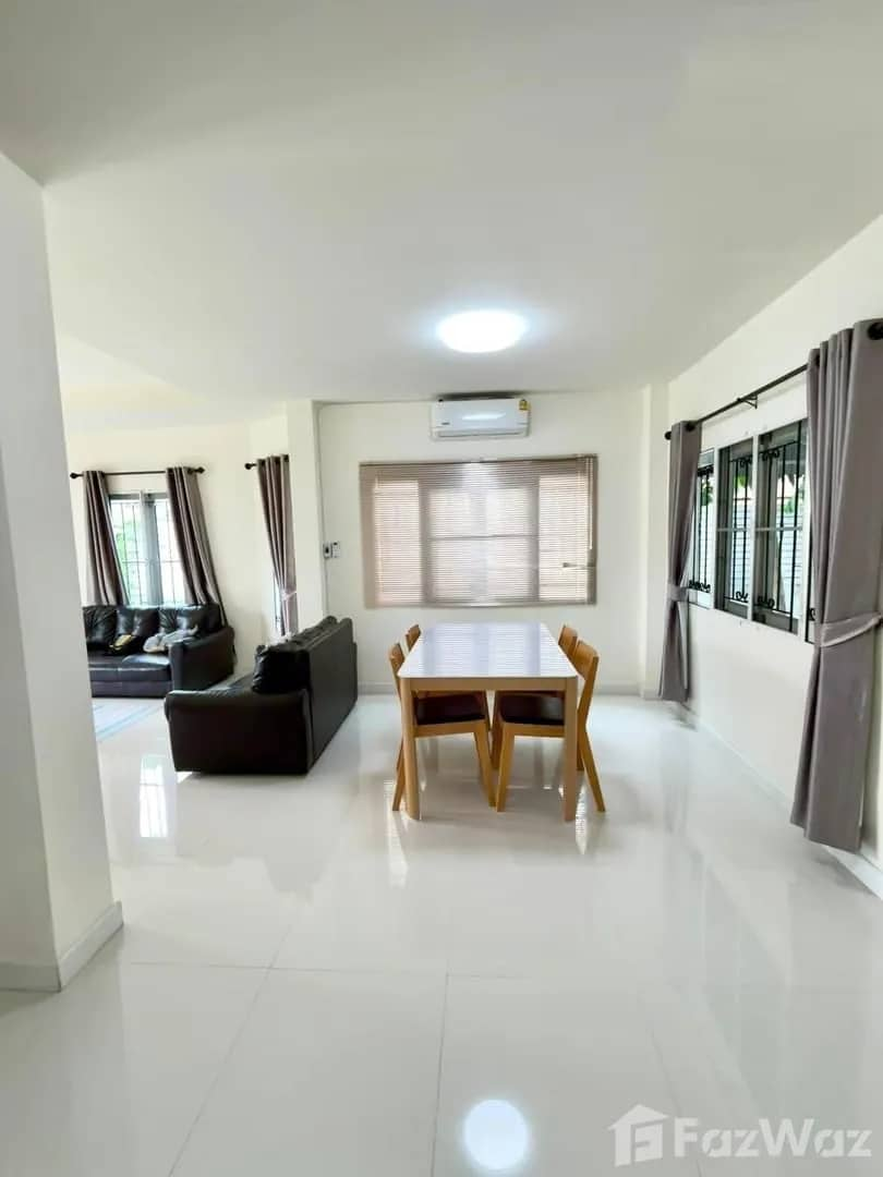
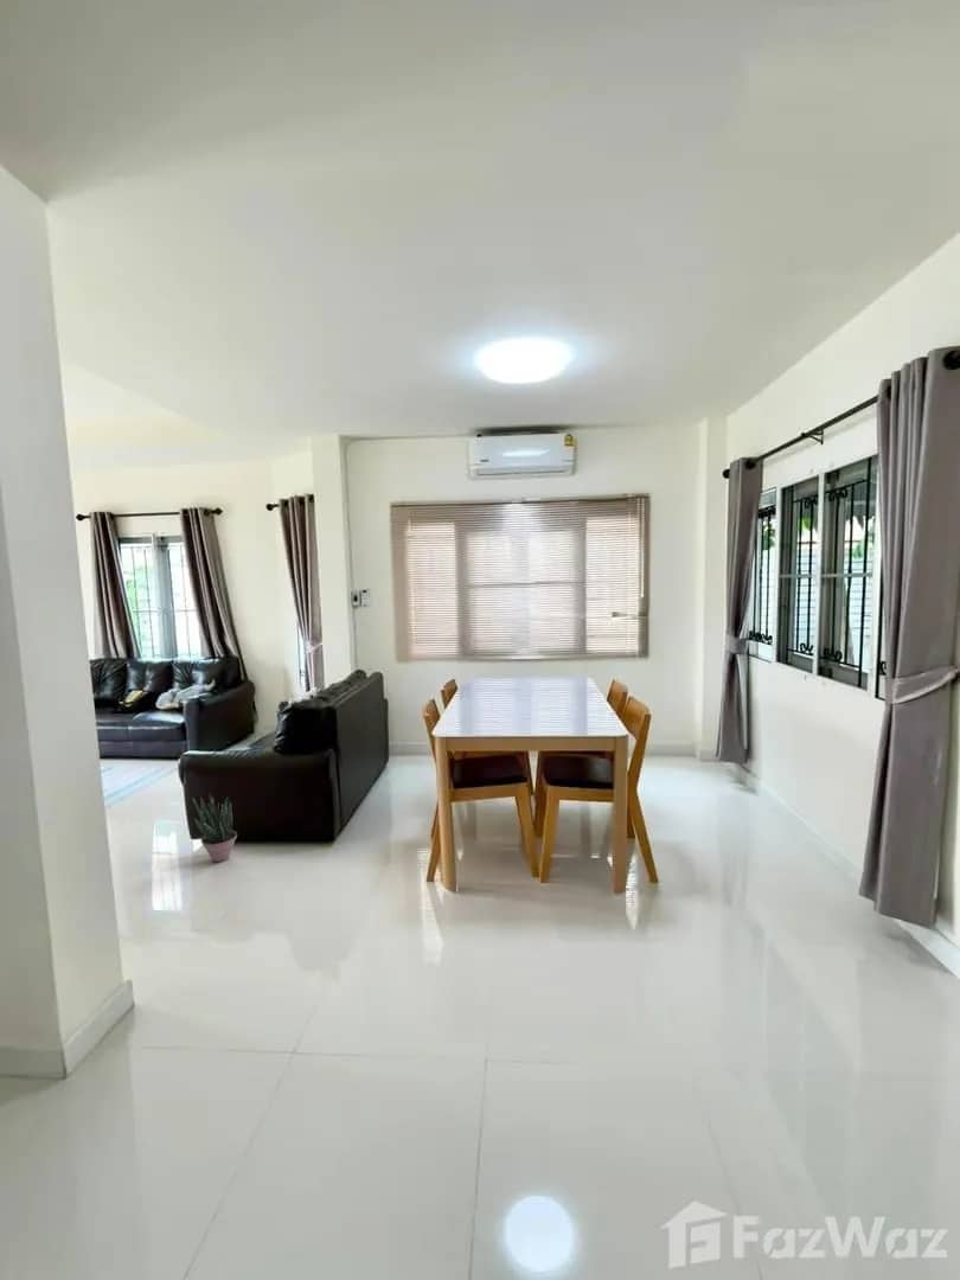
+ potted plant [192,792,238,863]
